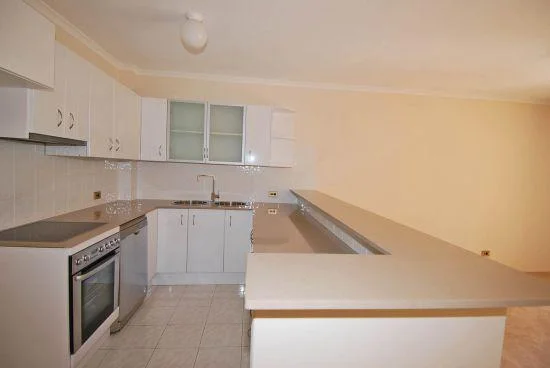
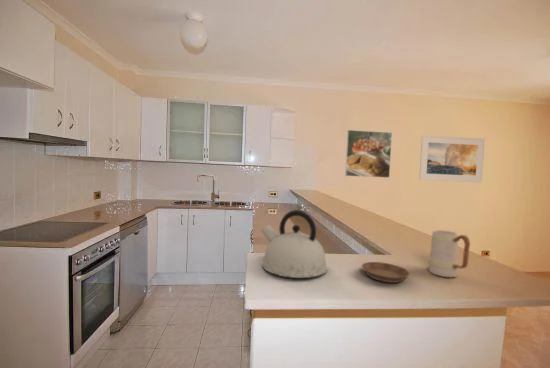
+ kettle [260,209,328,279]
+ mug [428,229,471,278]
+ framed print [418,134,486,184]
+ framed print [344,129,393,179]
+ saucer [361,261,411,284]
